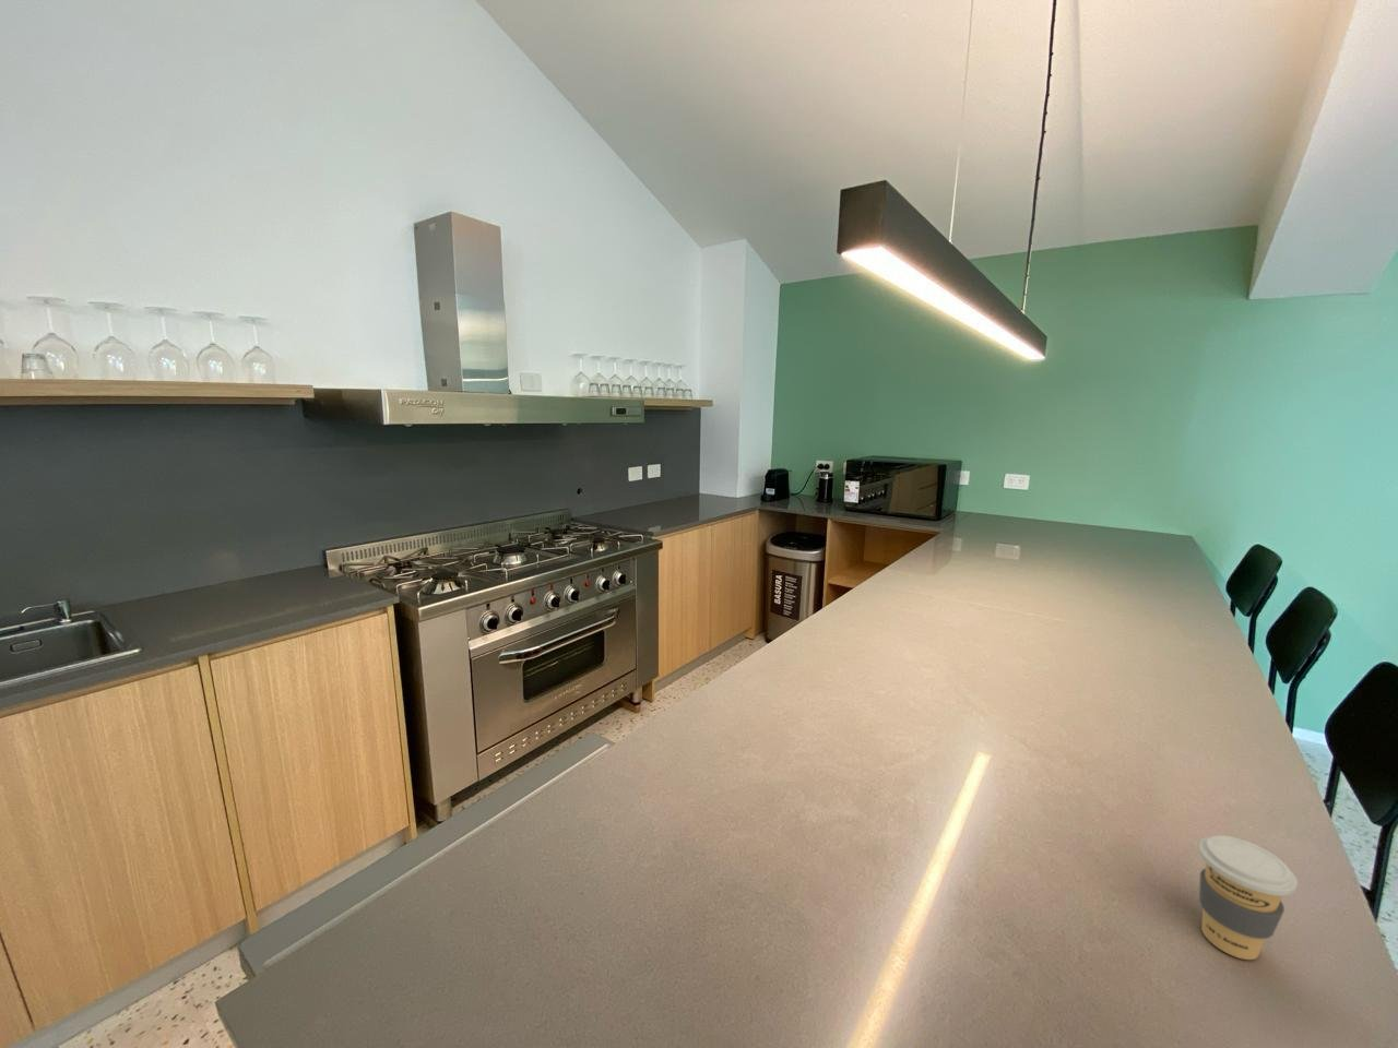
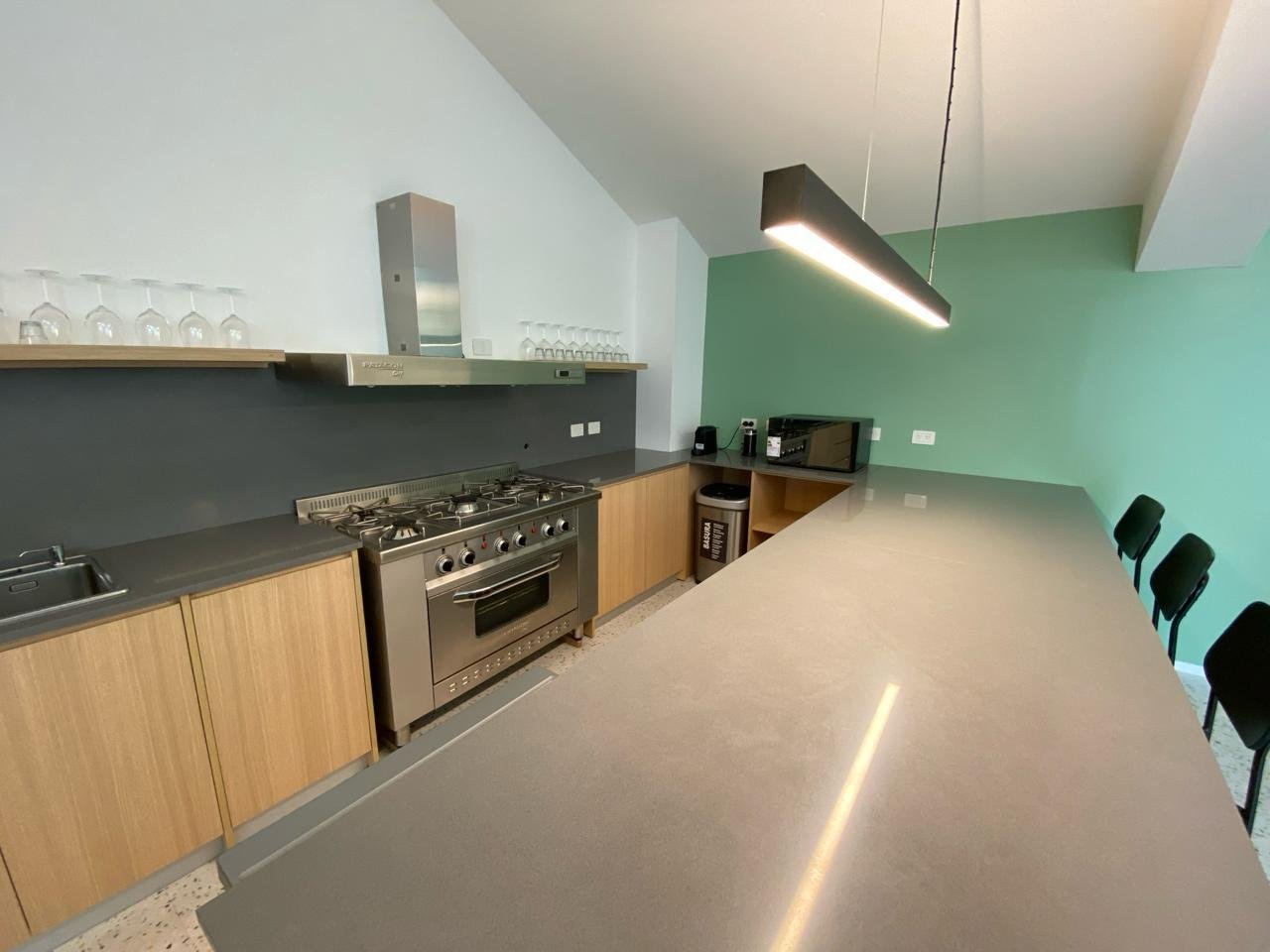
- coffee cup [1198,836,1299,961]
